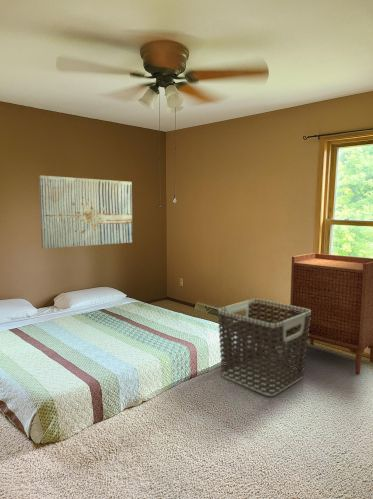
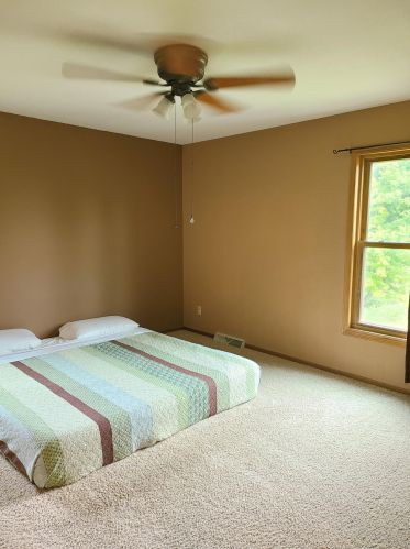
- clothes hamper [217,298,311,397]
- wall art [38,174,133,250]
- cabinet [289,252,373,375]
